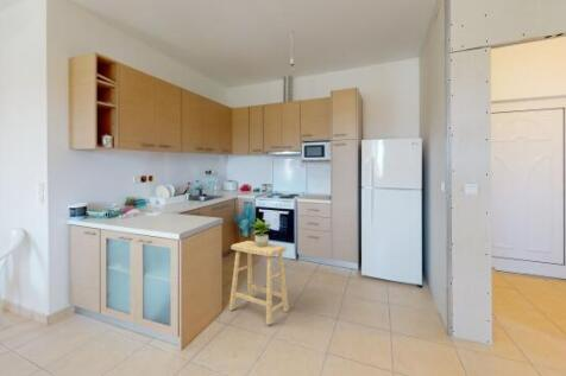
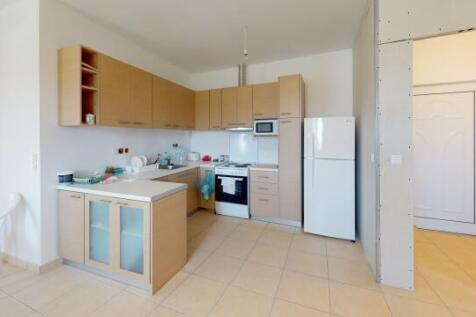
- potted plant [246,217,272,247]
- stool [228,240,290,326]
